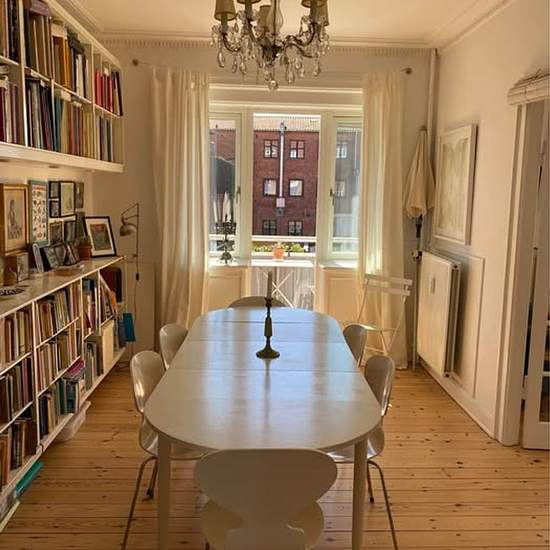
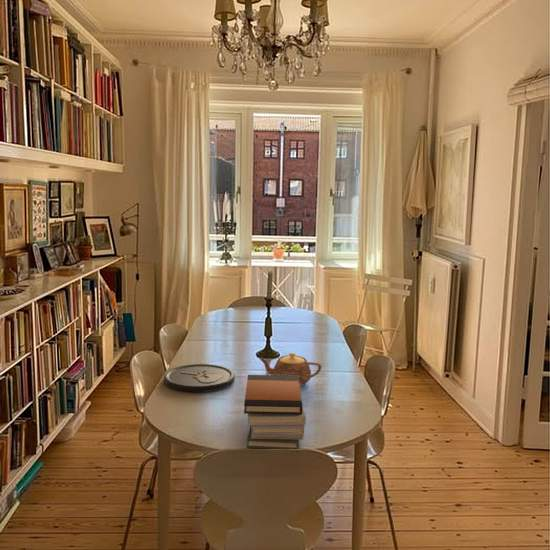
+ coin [163,363,236,393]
+ book stack [243,374,307,450]
+ teapot [258,352,322,387]
